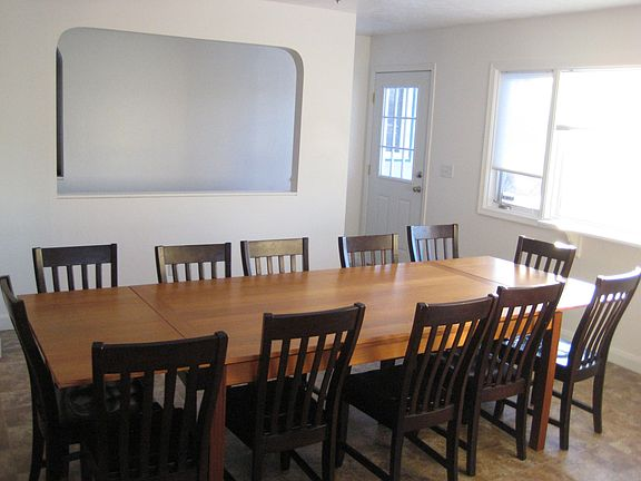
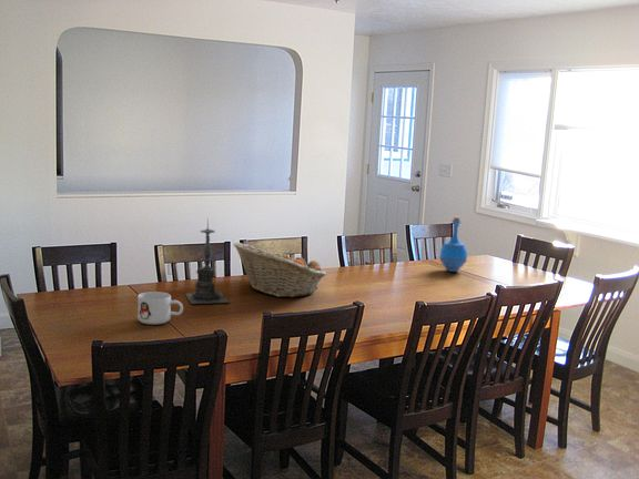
+ mug [136,291,184,326]
+ bottle [438,216,468,273]
+ candle holder [184,217,231,305]
+ fruit basket [233,242,327,298]
